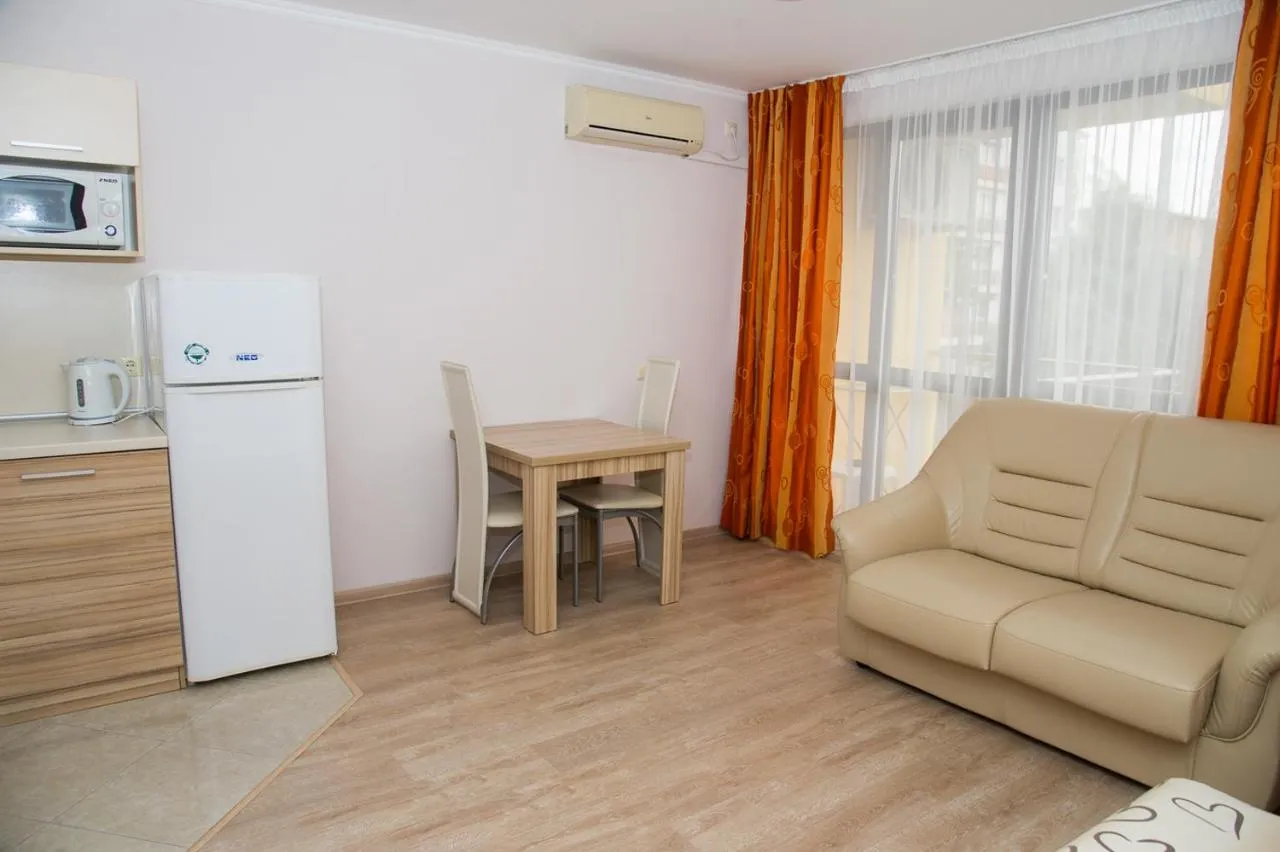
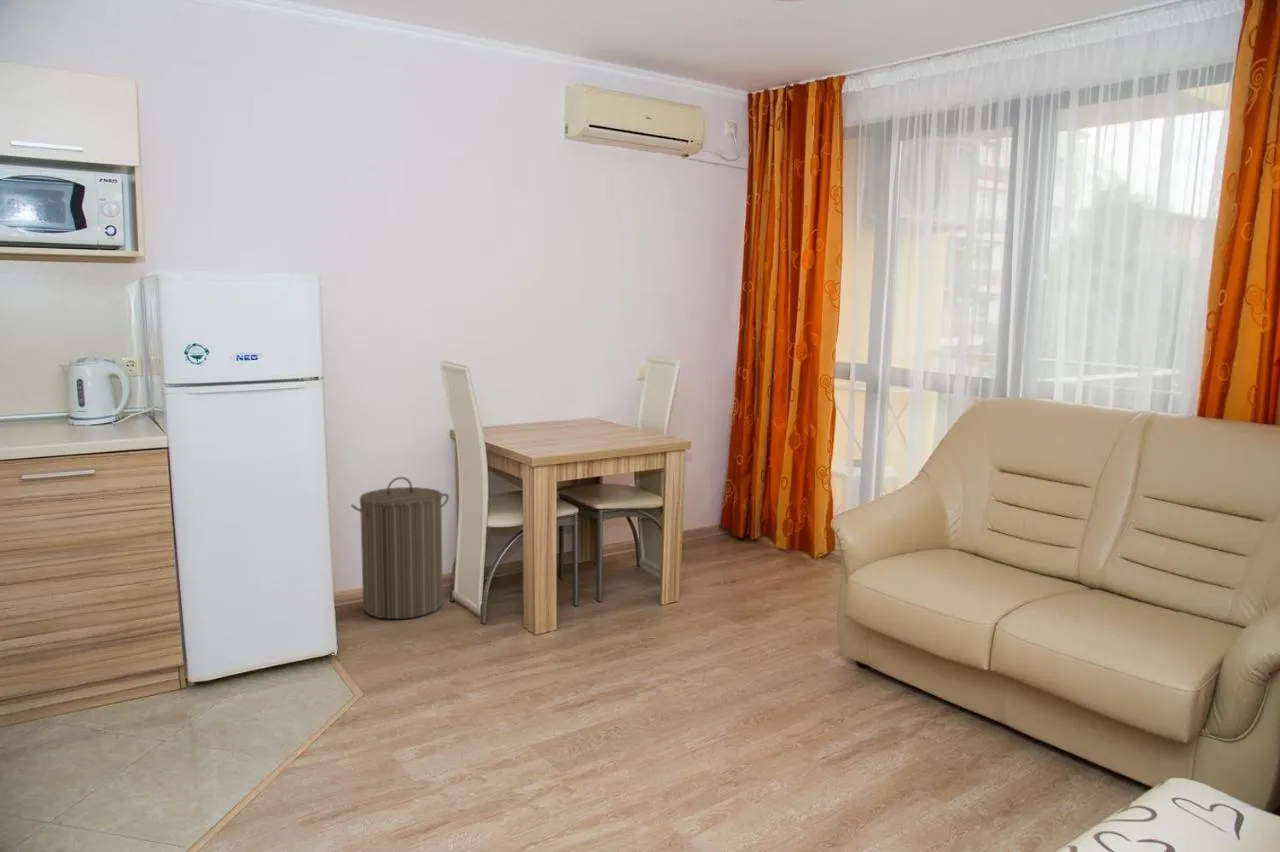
+ laundry hamper [350,476,450,620]
